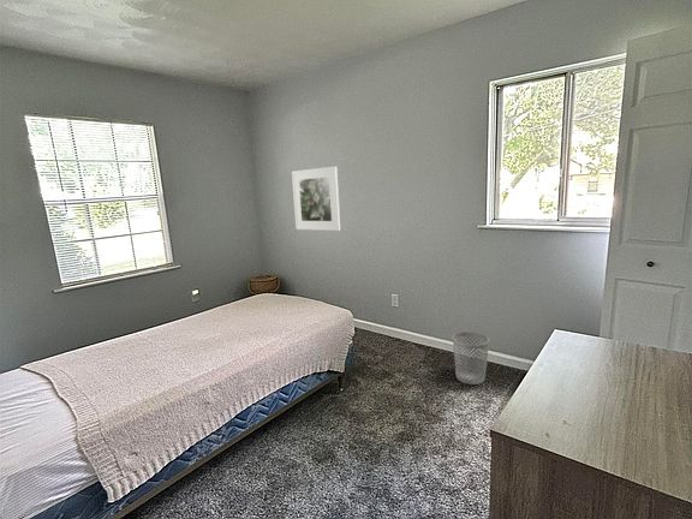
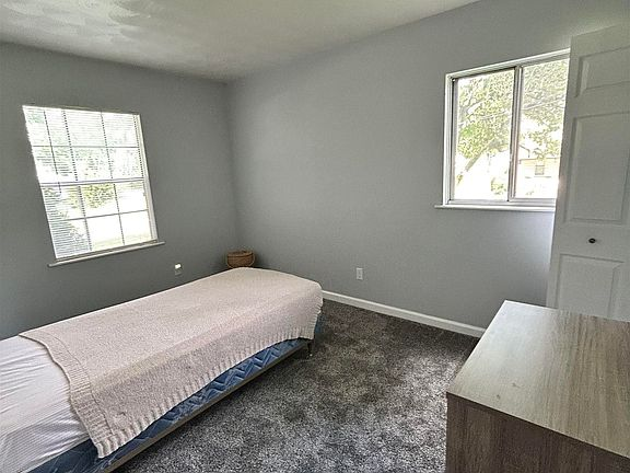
- wastebasket [452,330,490,386]
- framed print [291,165,341,232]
